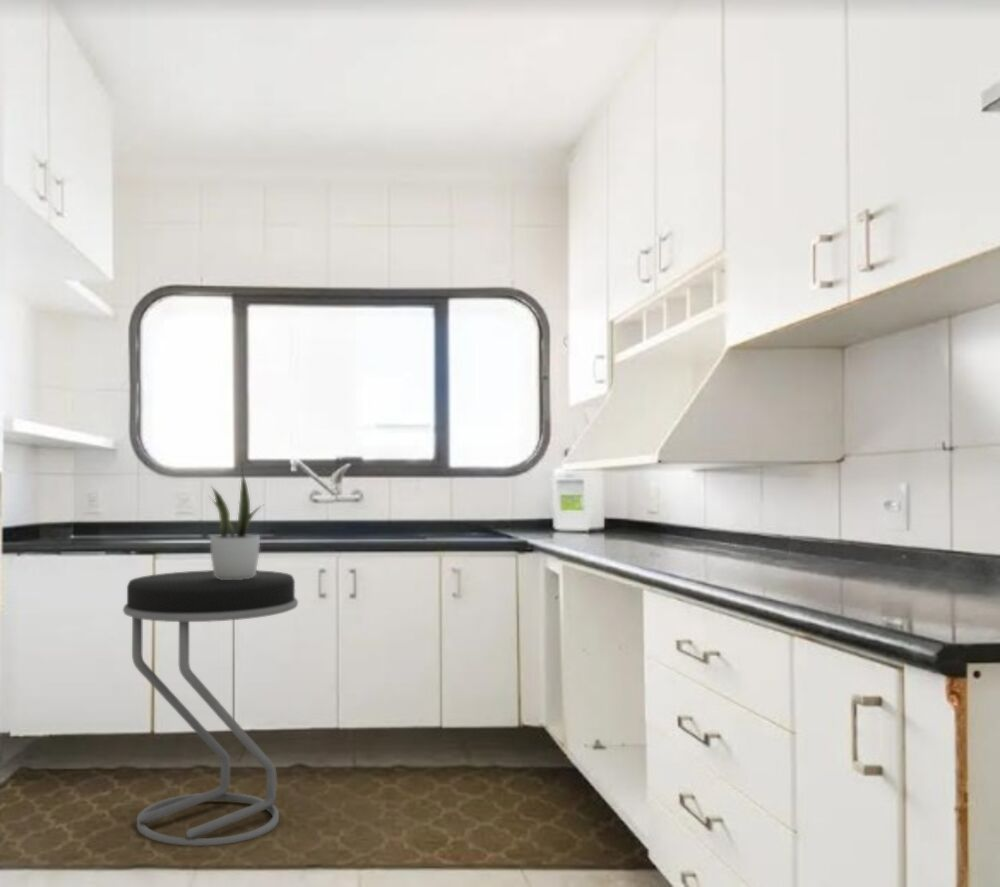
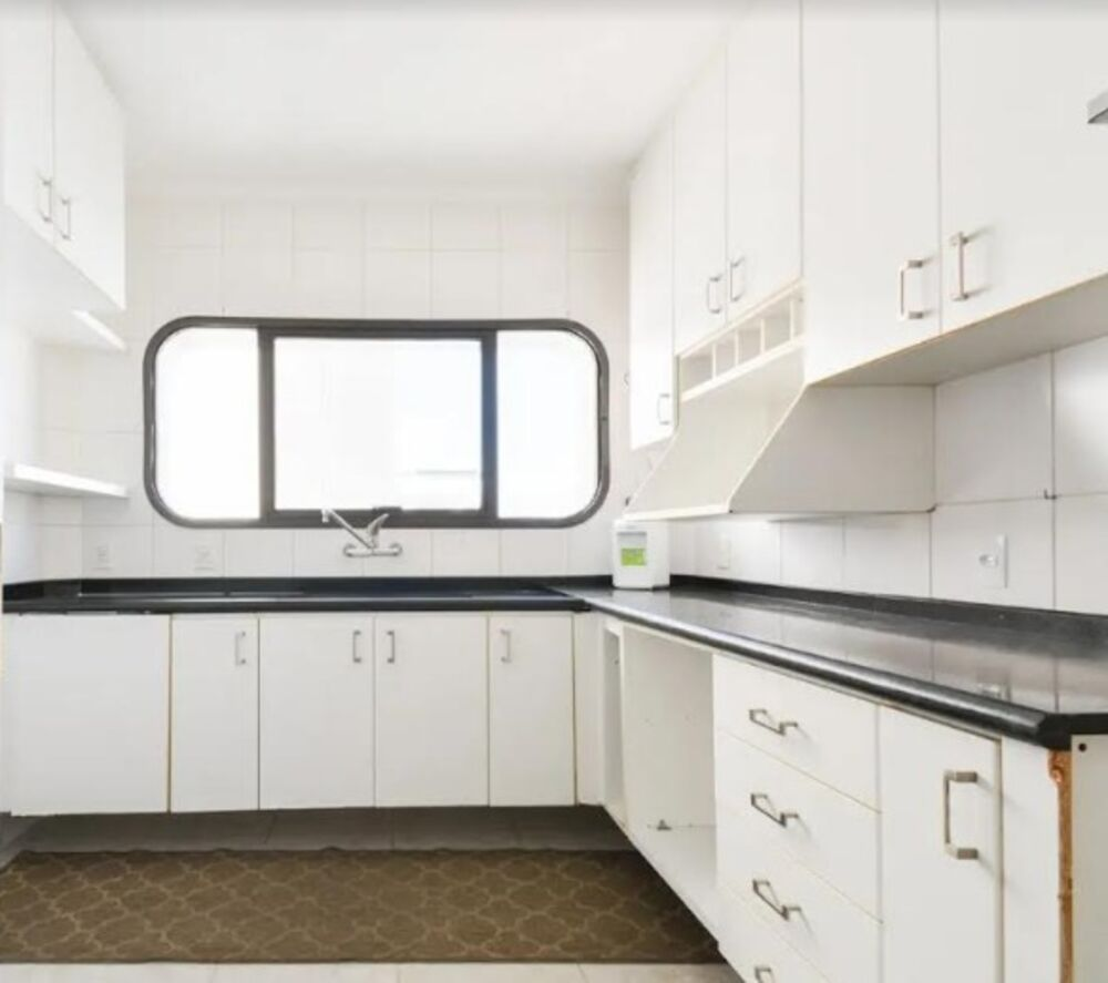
- stool [122,569,299,847]
- potted plant [208,466,264,580]
